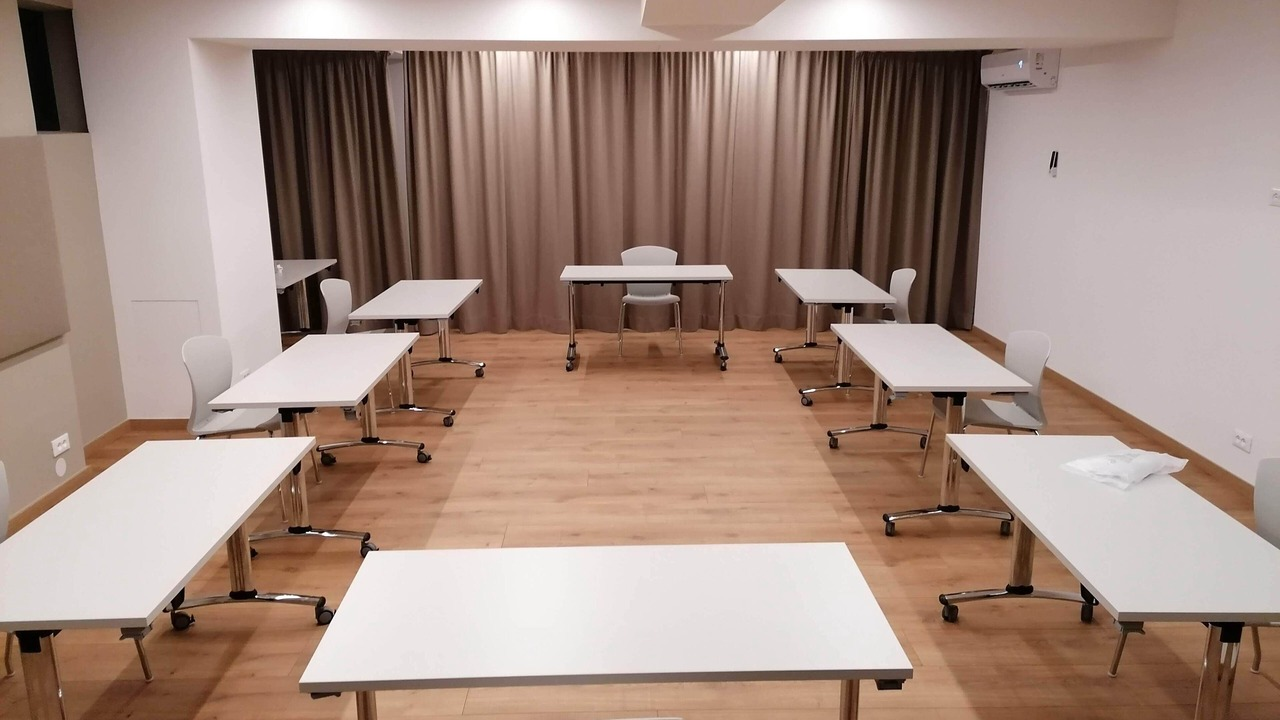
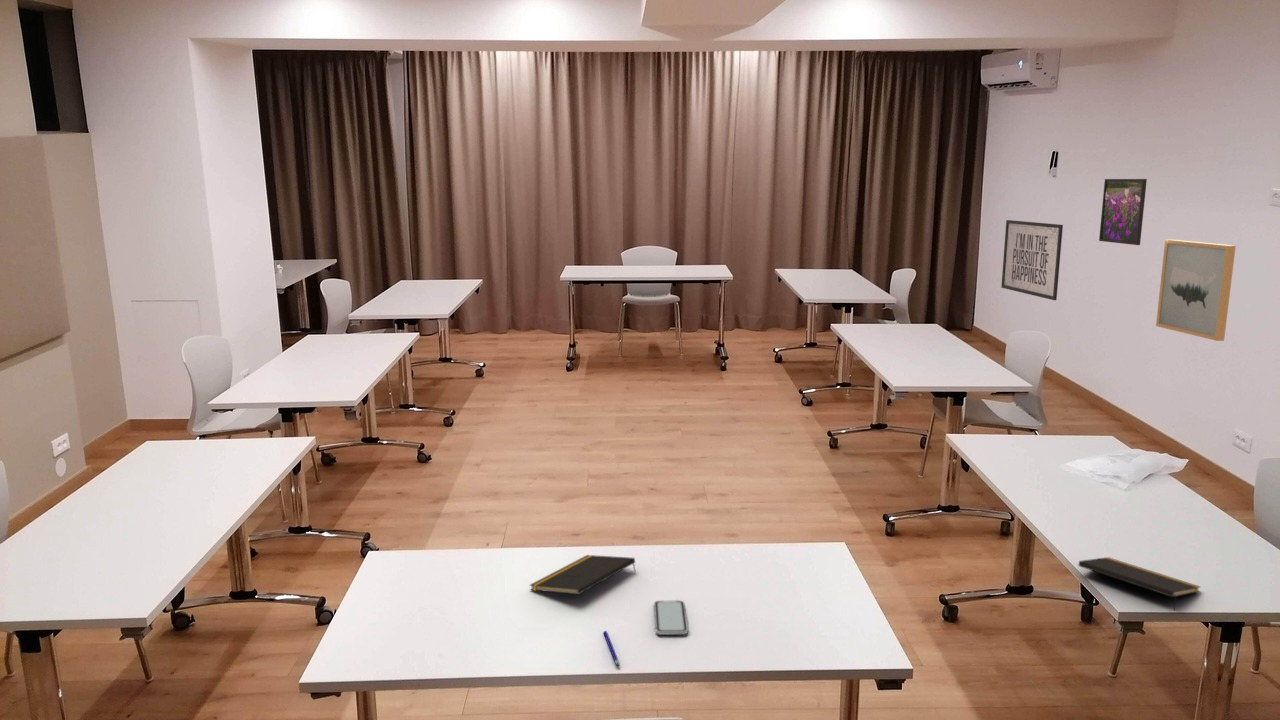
+ notepad [1077,556,1201,612]
+ wall art [1155,239,1237,342]
+ notepad [529,554,637,596]
+ smartphone [653,599,689,636]
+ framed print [1098,178,1148,246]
+ mirror [1000,219,1064,301]
+ pen [602,630,621,667]
